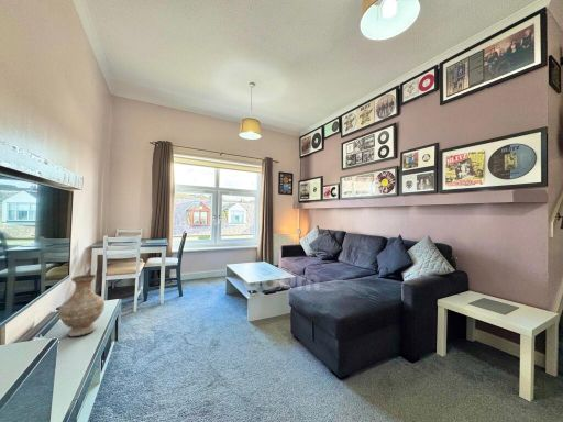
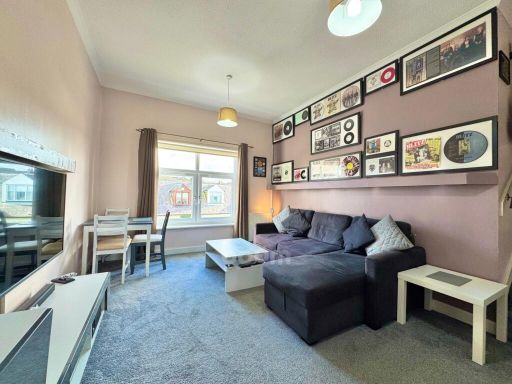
- vase [58,274,106,338]
